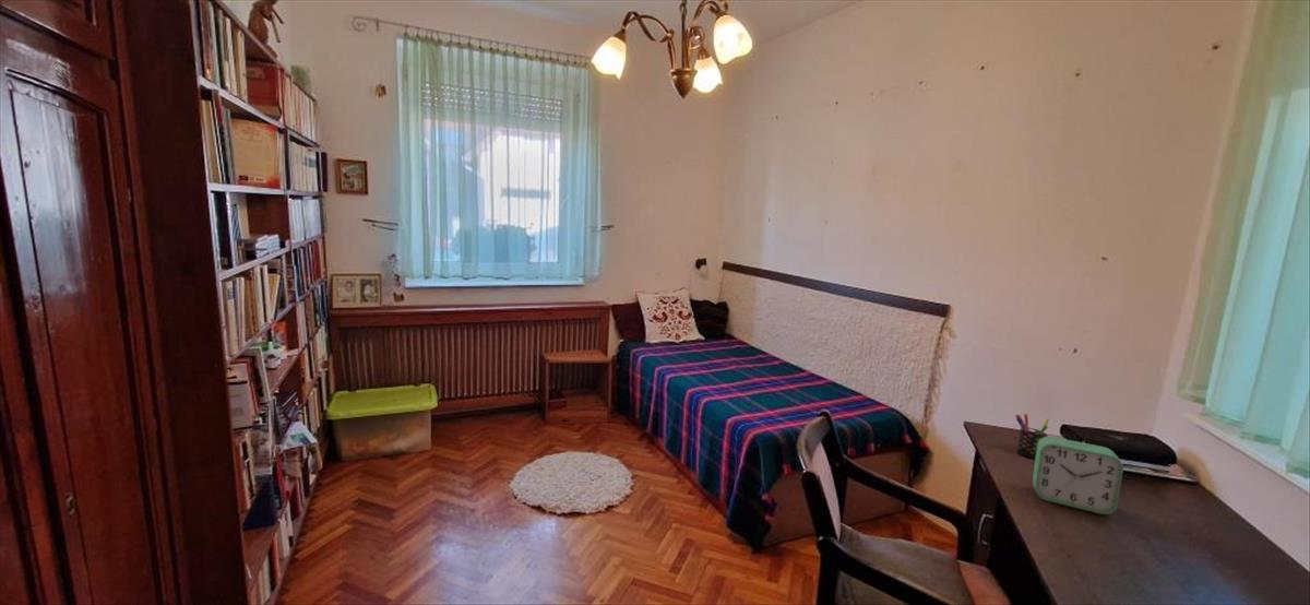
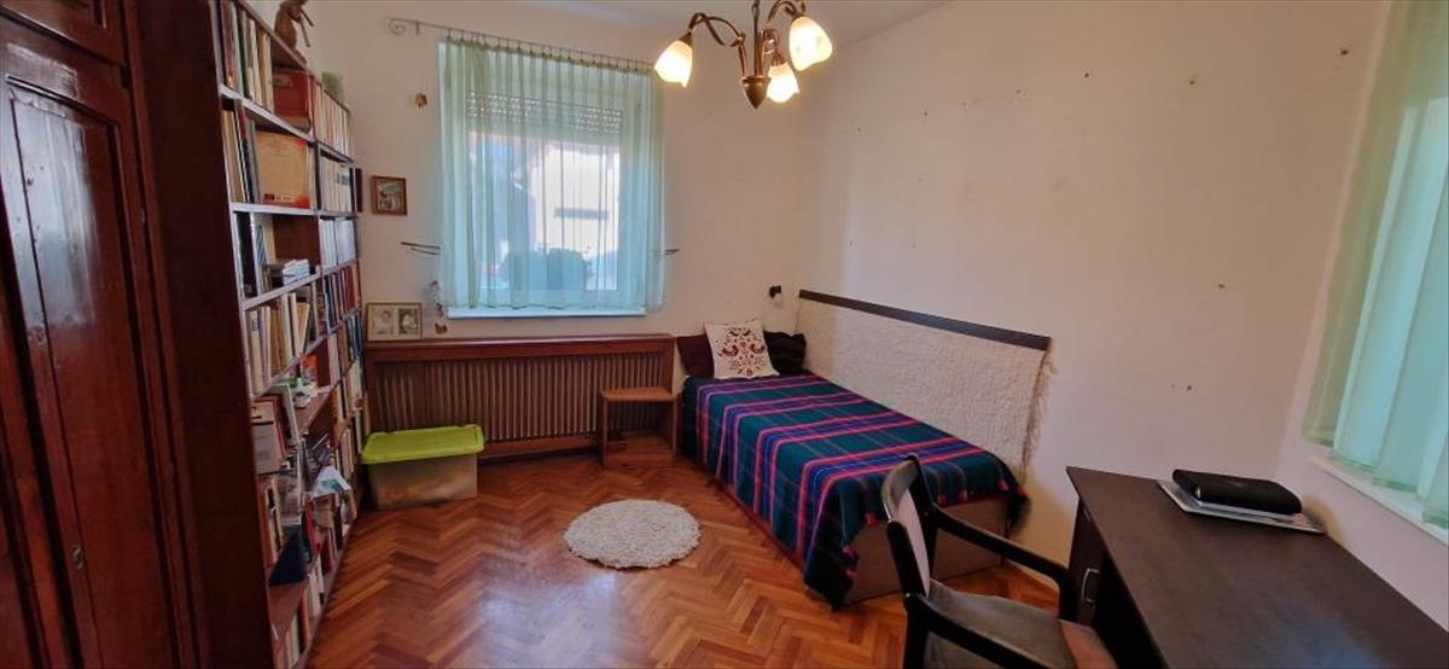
- pen holder [1014,413,1050,460]
- alarm clock [1032,436,1124,515]
